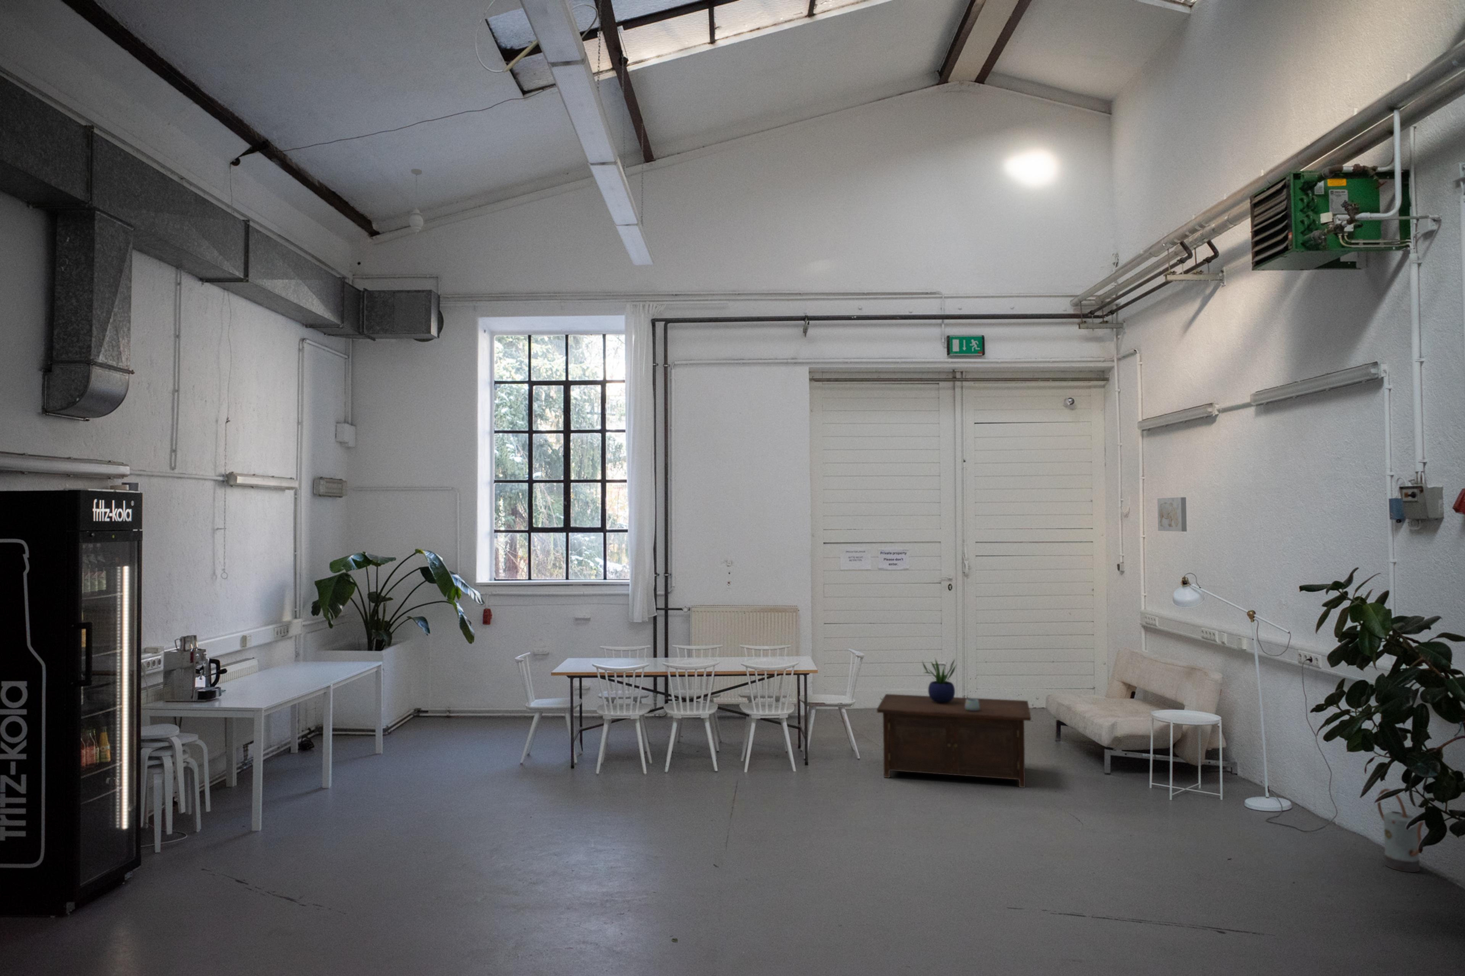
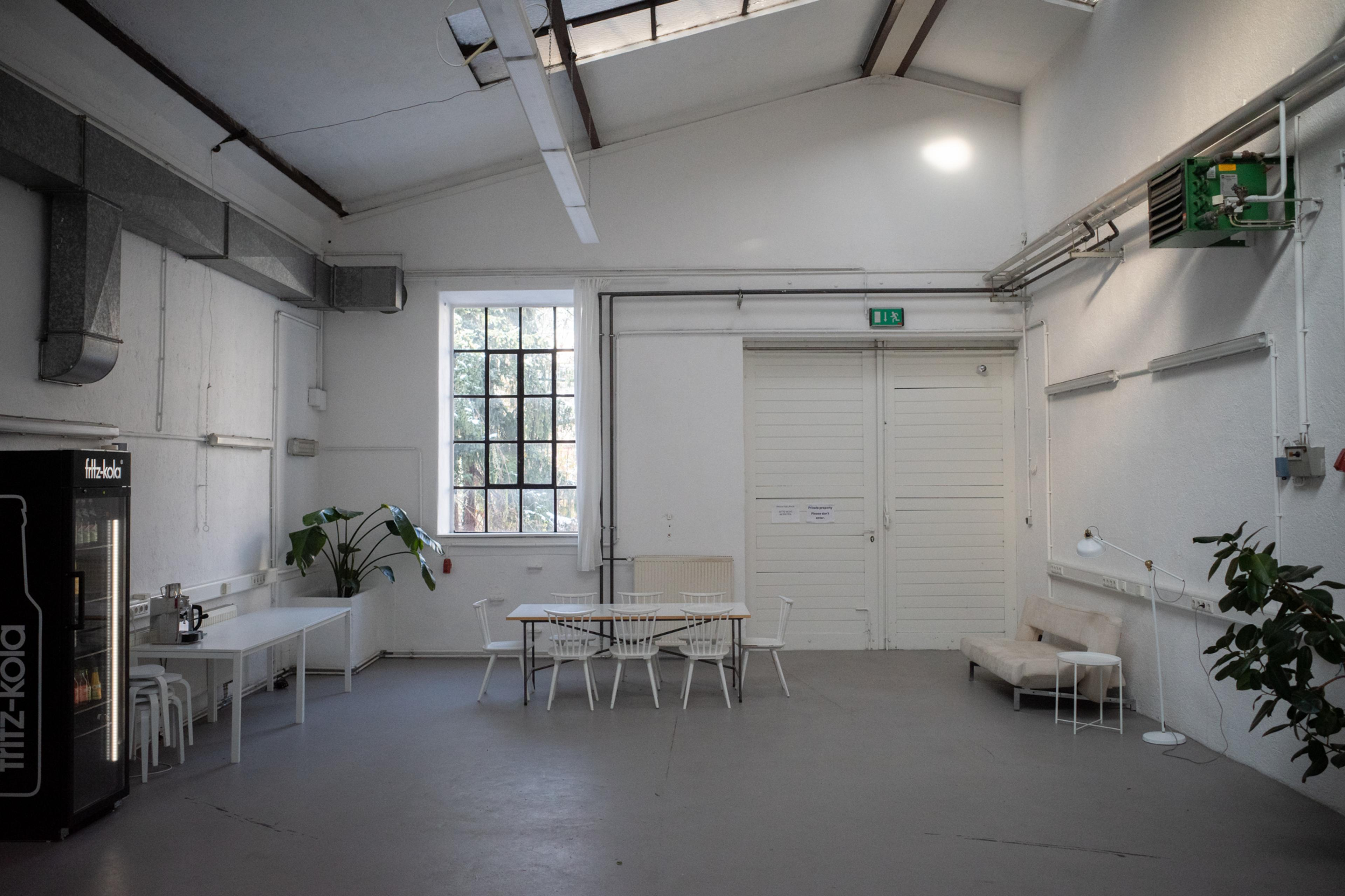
- wall art [1157,497,1187,532]
- cabinet [877,694,1031,788]
- watering can [1377,788,1425,873]
- mug [965,698,979,711]
- potted plant [921,657,957,703]
- pendant light [407,168,426,234]
